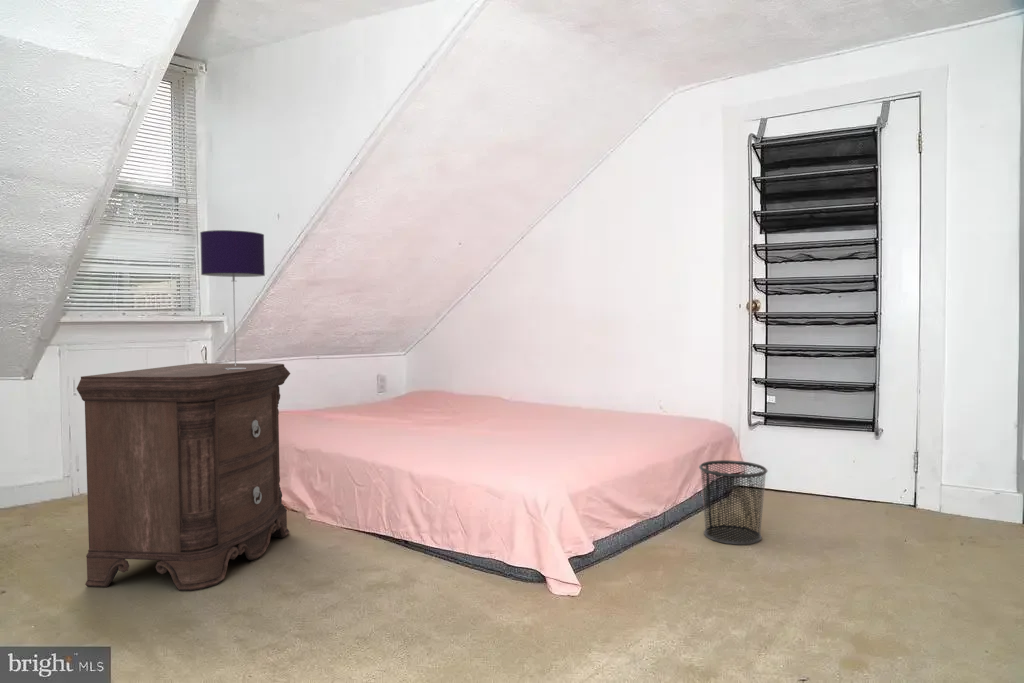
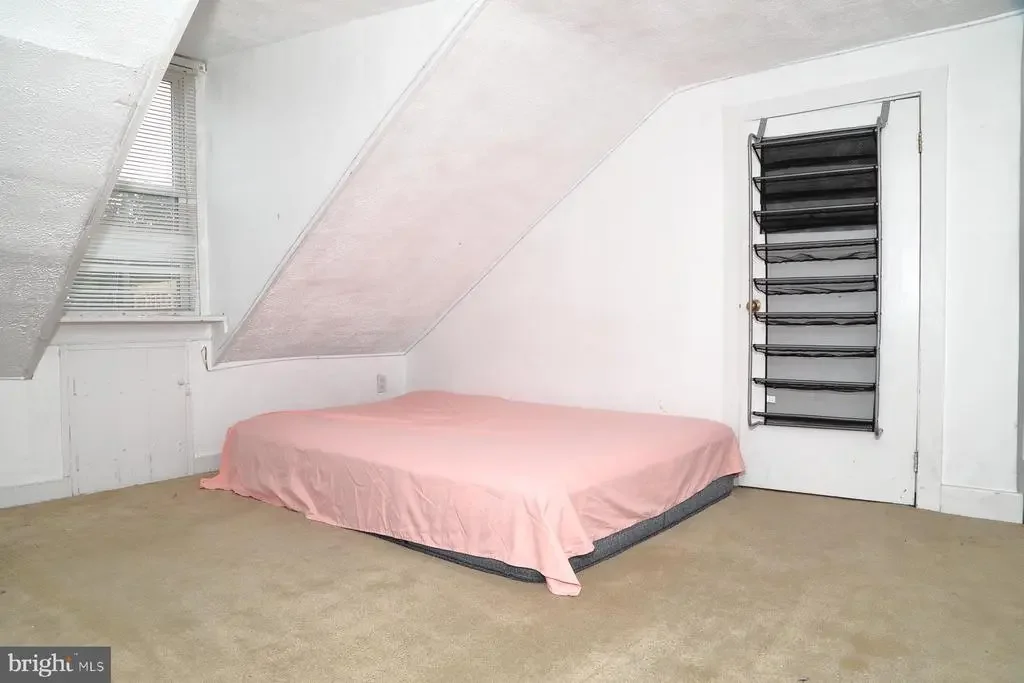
- table lamp [199,229,266,370]
- nightstand [75,362,291,592]
- waste bin [698,459,768,546]
